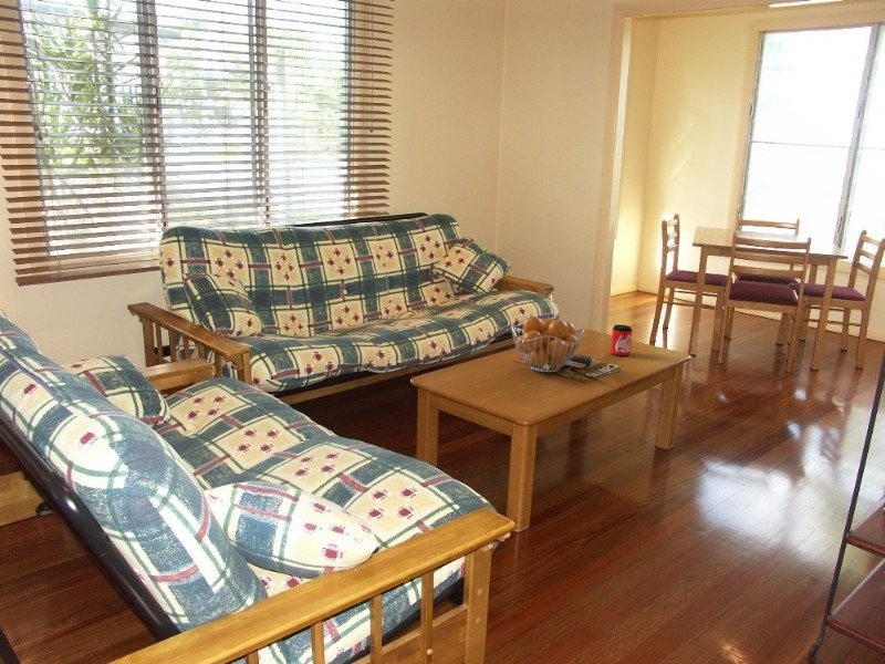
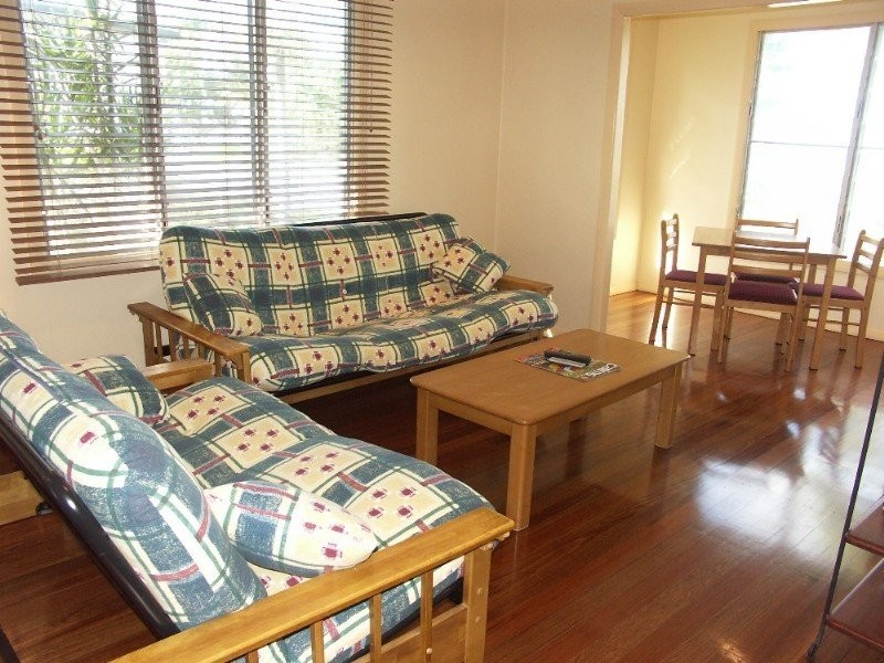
- fruit basket [511,315,585,373]
- can [610,323,633,357]
